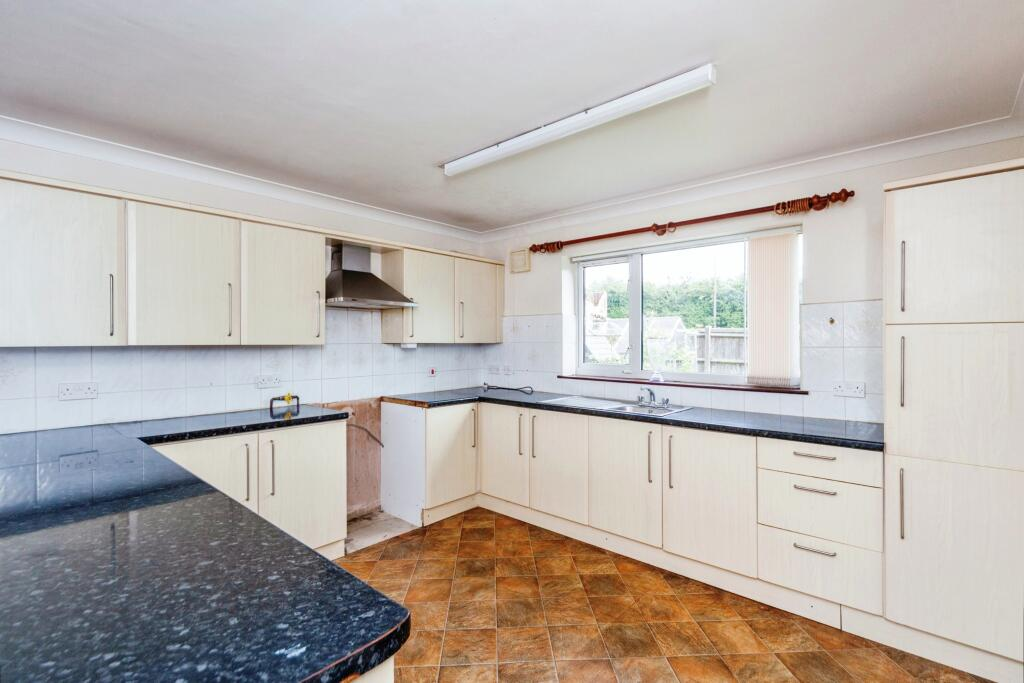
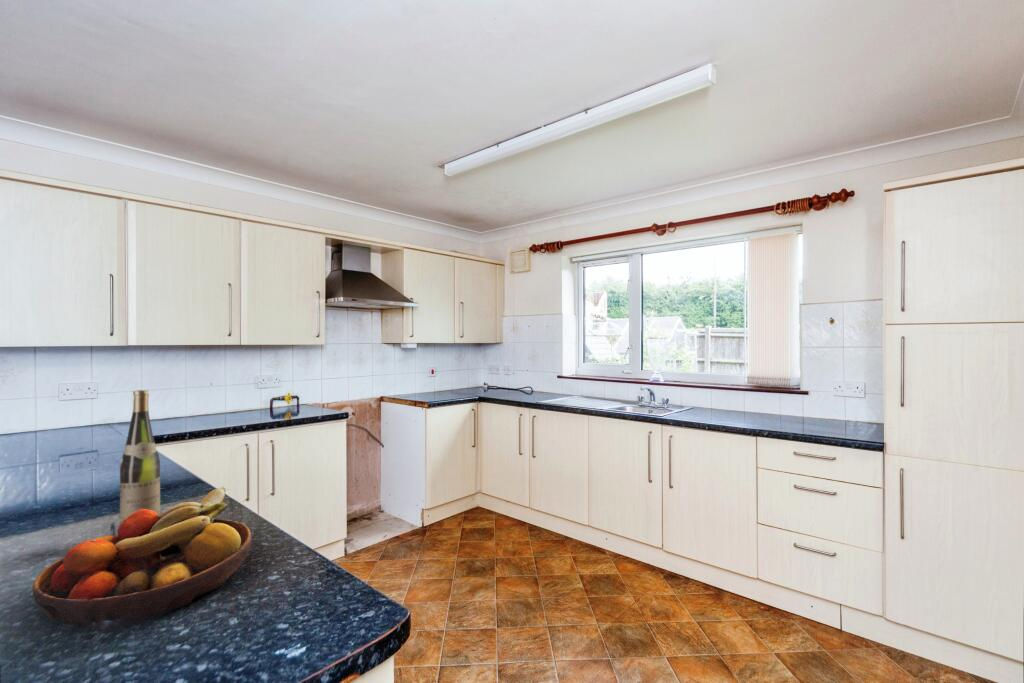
+ fruit bowl [31,486,253,631]
+ wine bottle [119,389,161,525]
